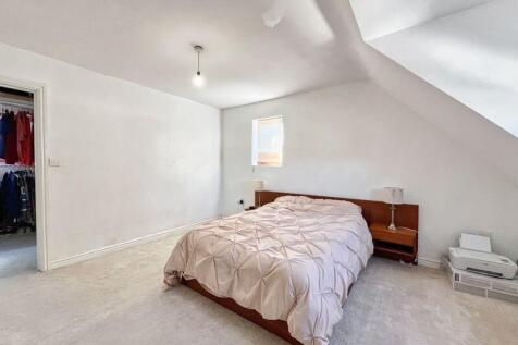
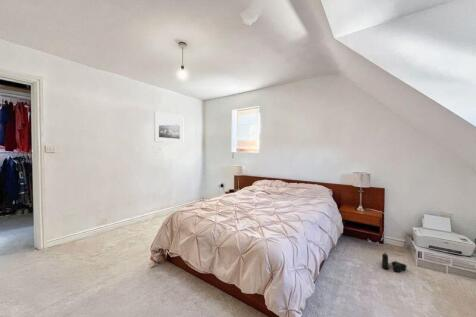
+ boots [381,252,408,273]
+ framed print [153,110,184,144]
